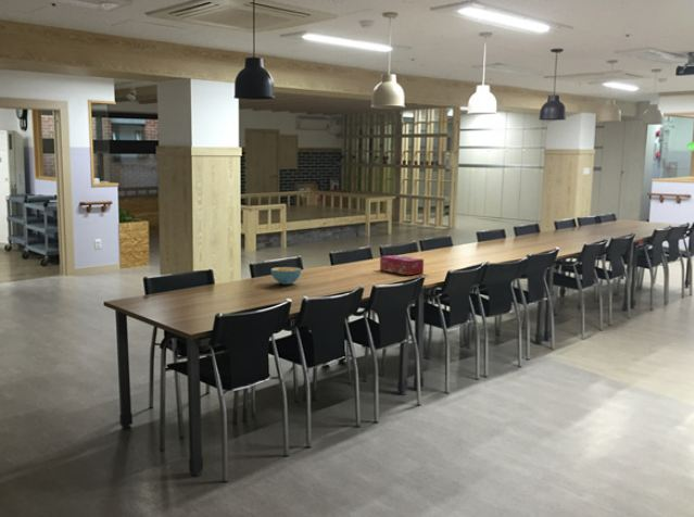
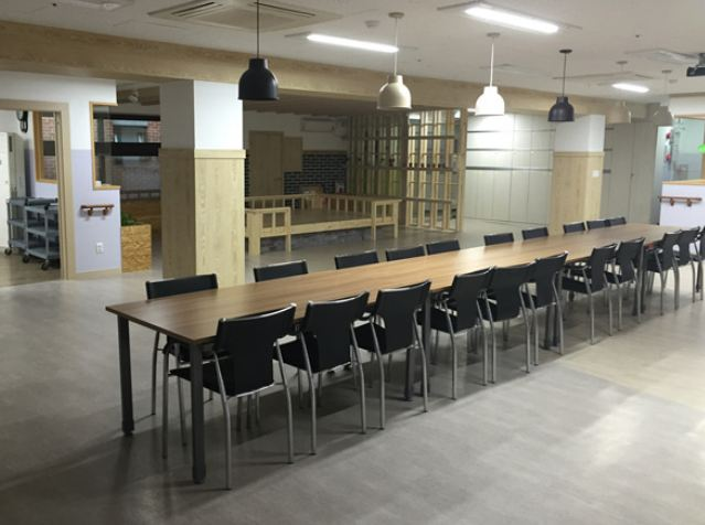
- cereal bowl [269,266,302,286]
- tissue box [379,254,425,276]
